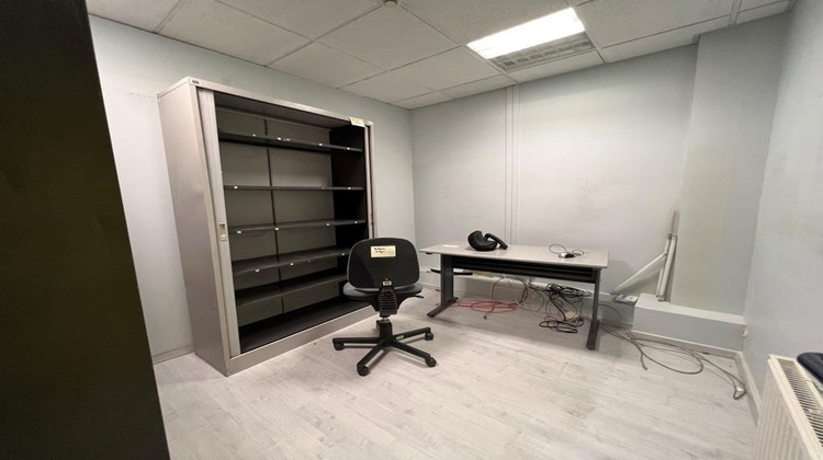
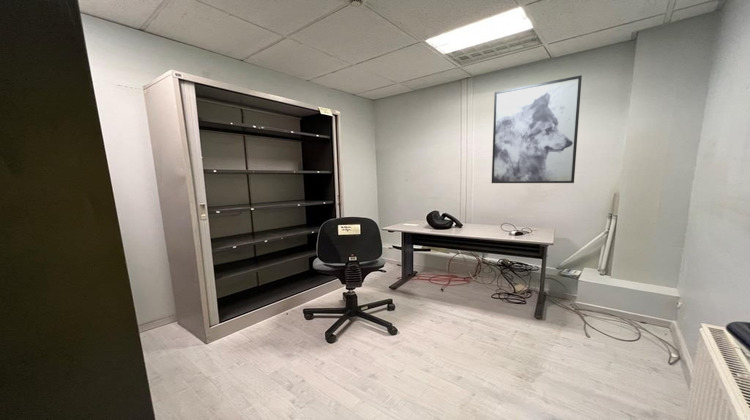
+ wall art [491,74,583,184]
